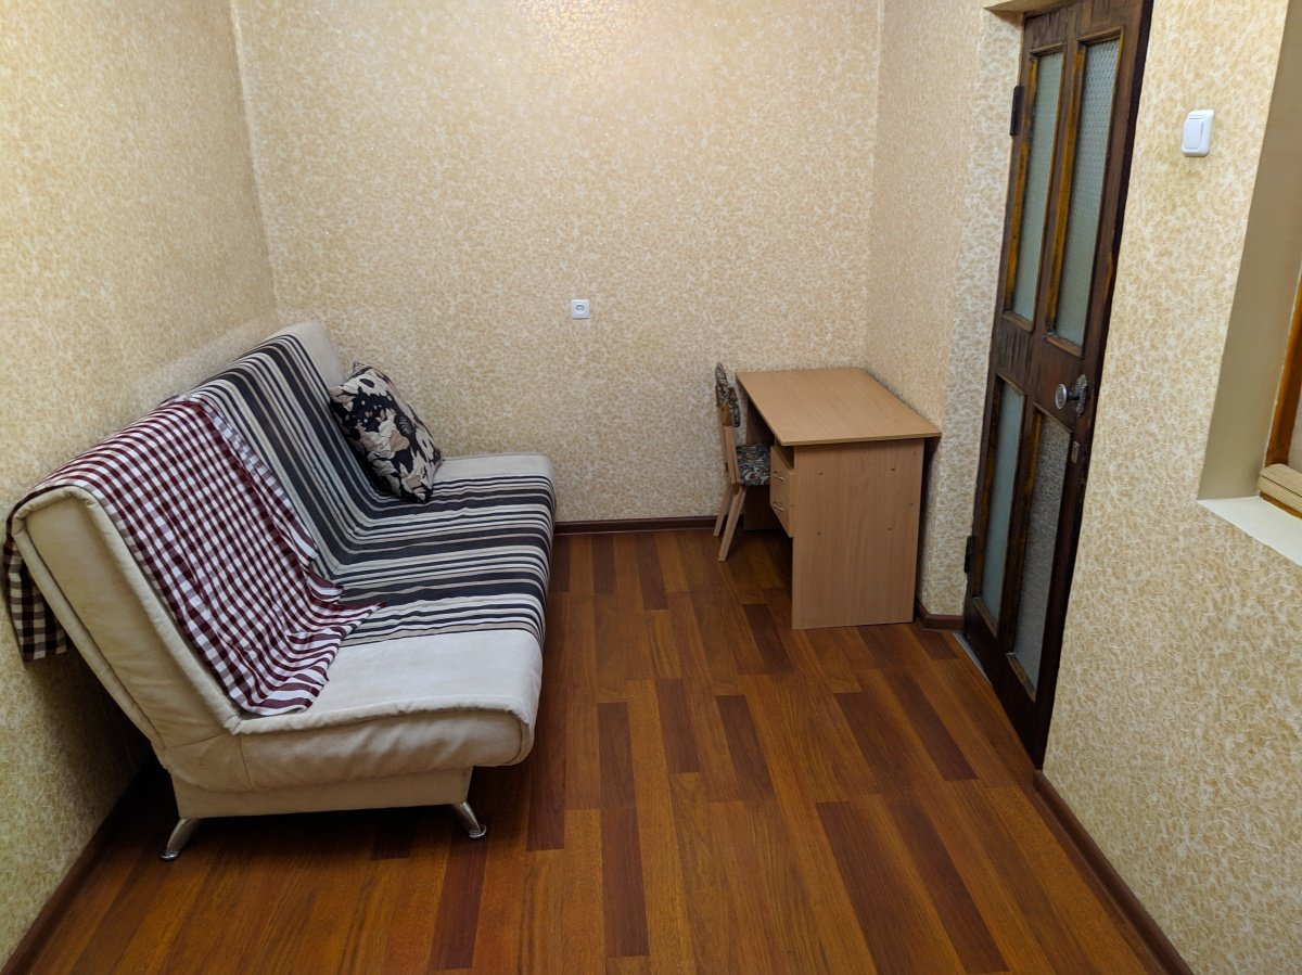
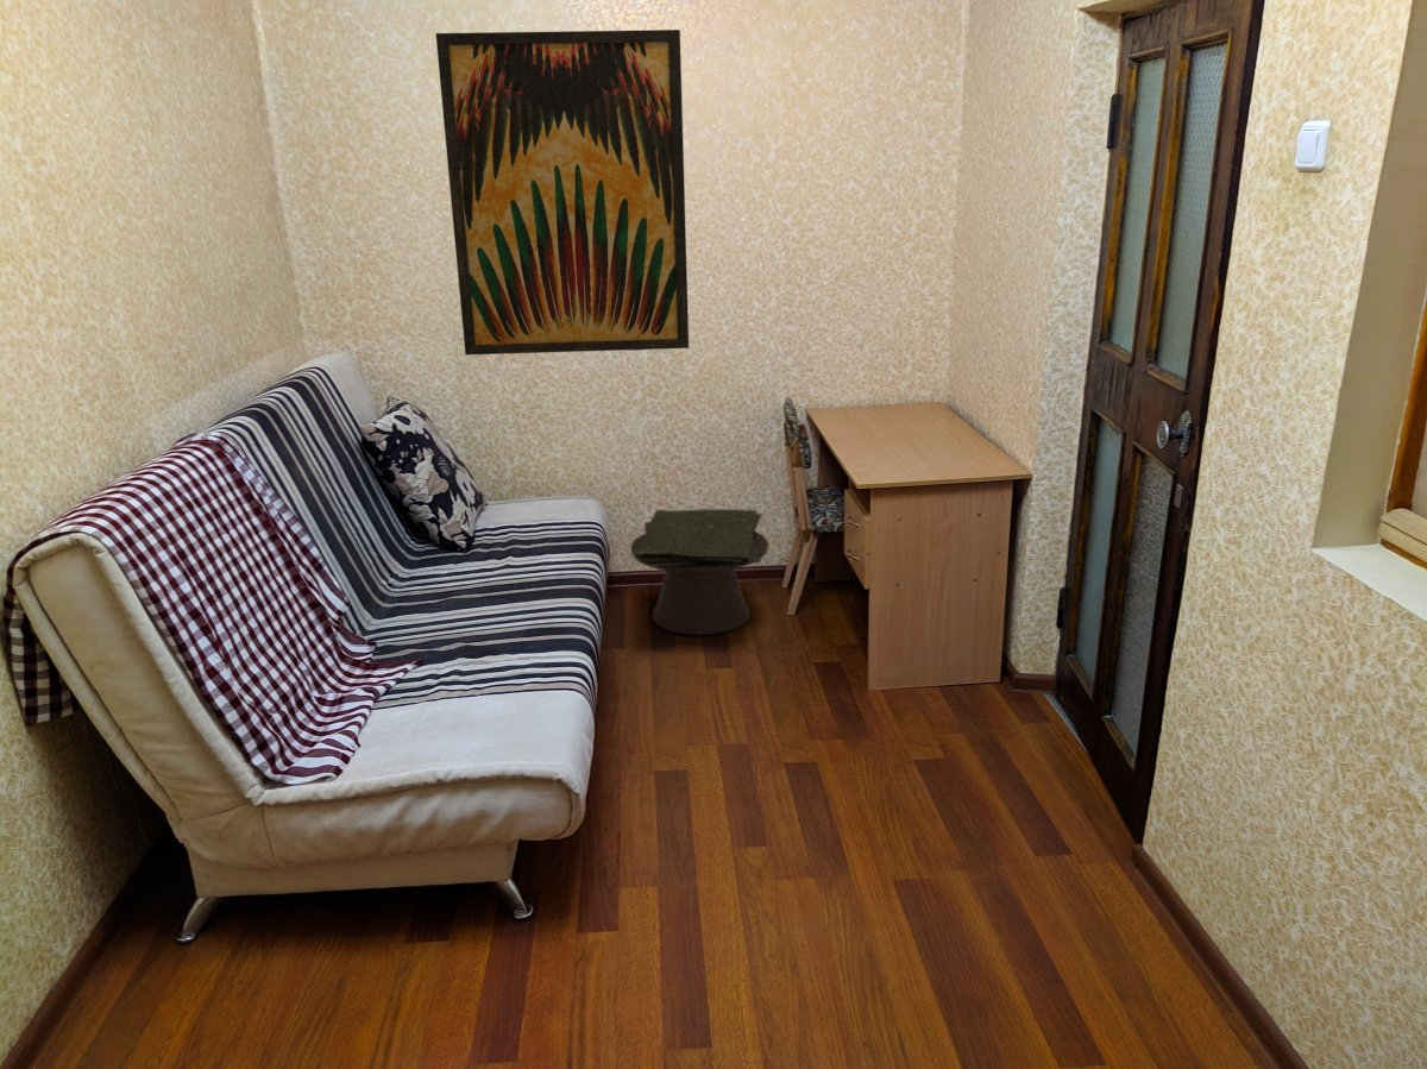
+ side table [629,508,769,636]
+ wall art [434,29,690,356]
